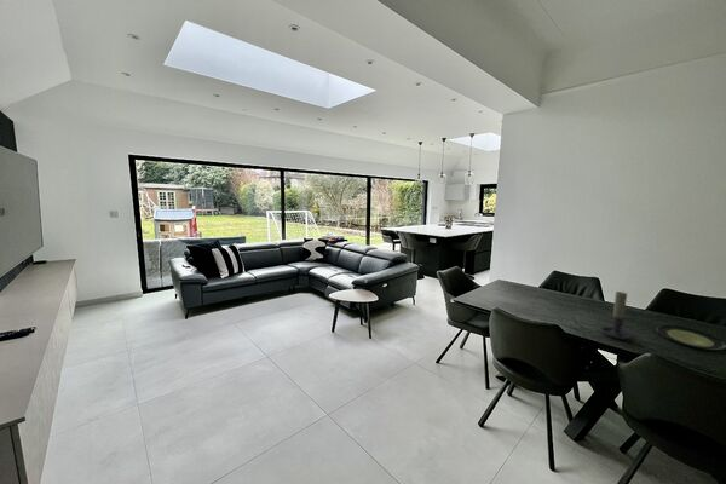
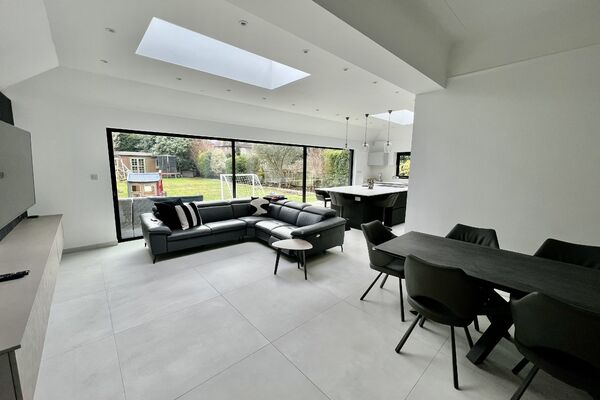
- plate [656,324,726,351]
- candle holder [599,290,640,344]
